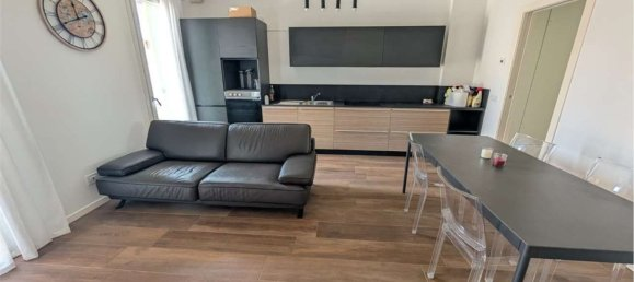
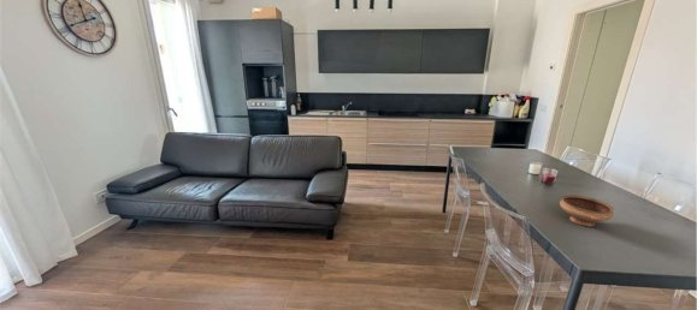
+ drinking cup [559,193,615,227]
